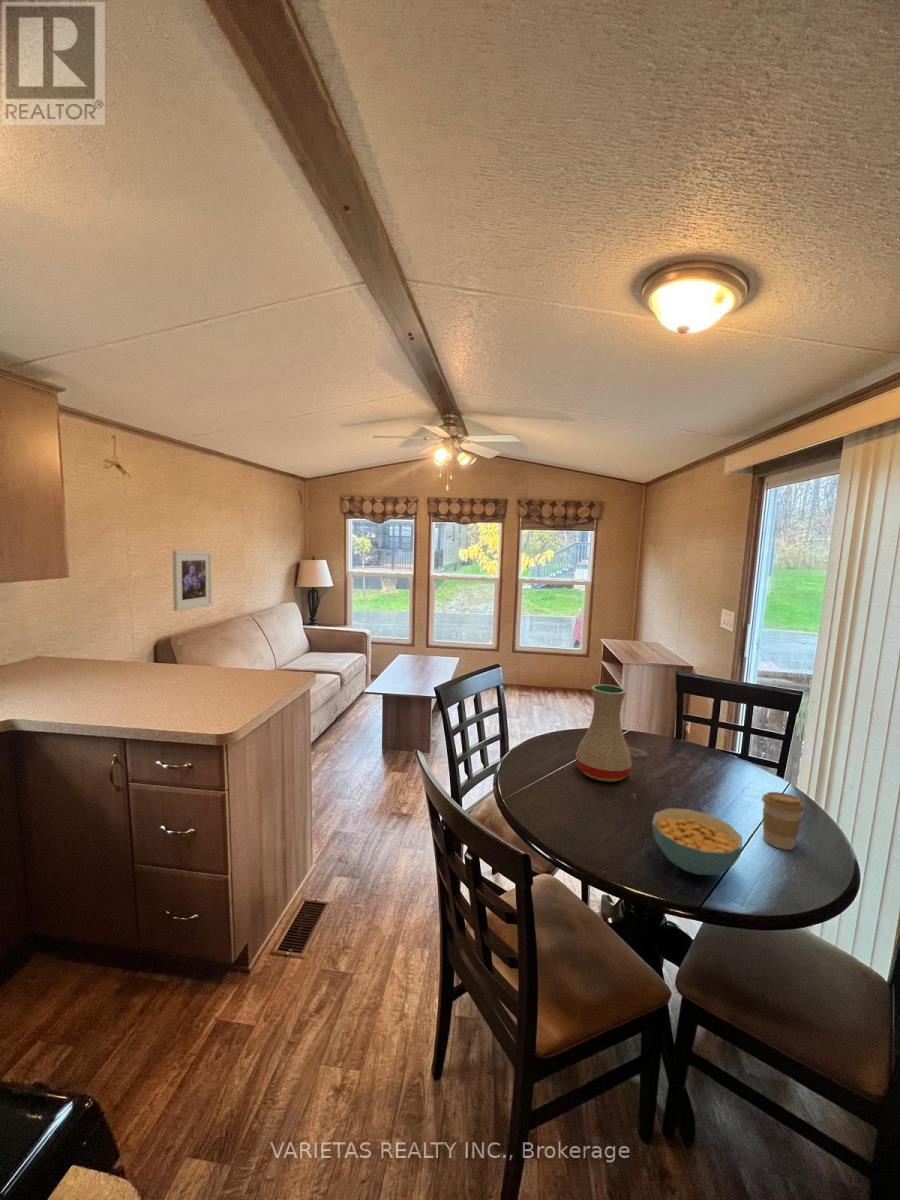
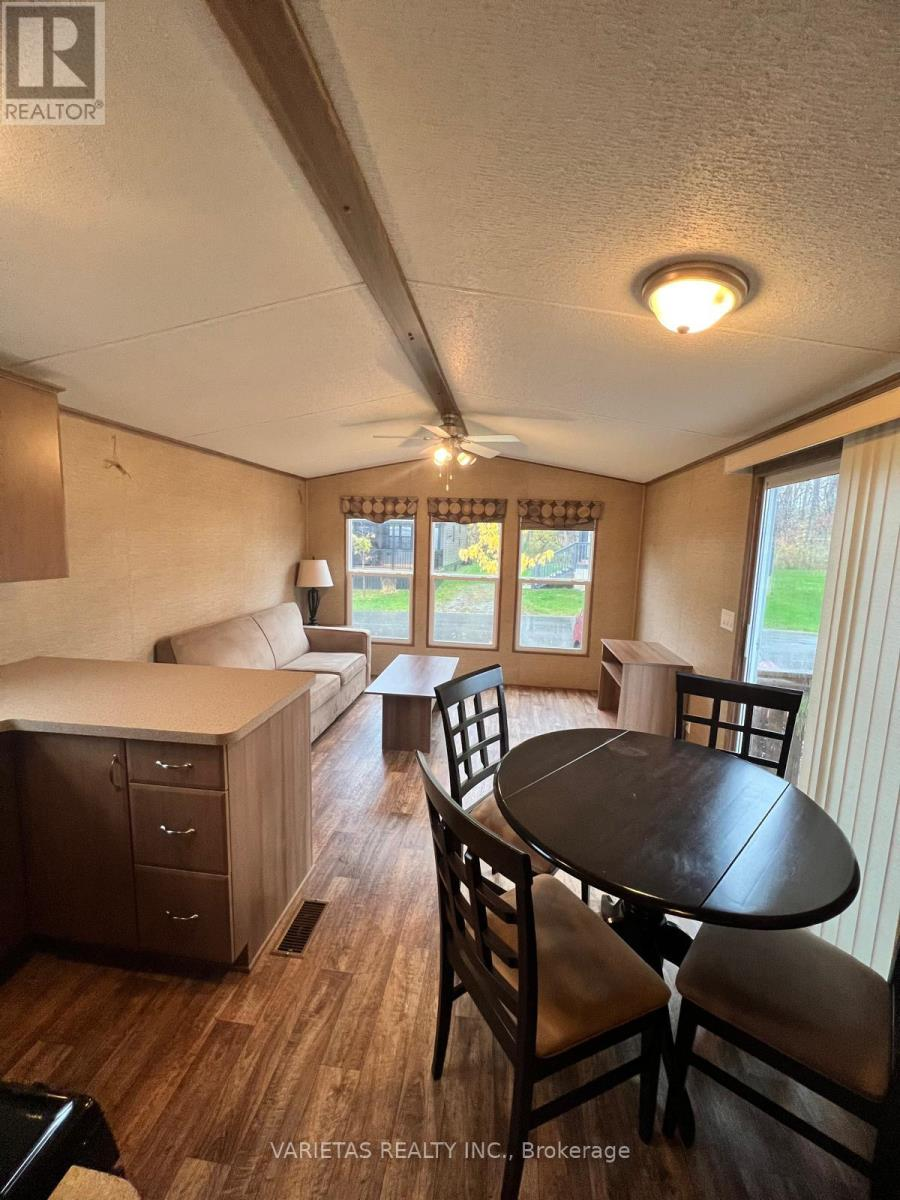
- vase [575,684,633,782]
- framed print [172,550,213,612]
- coffee cup [761,791,805,851]
- cereal bowl [651,807,743,876]
